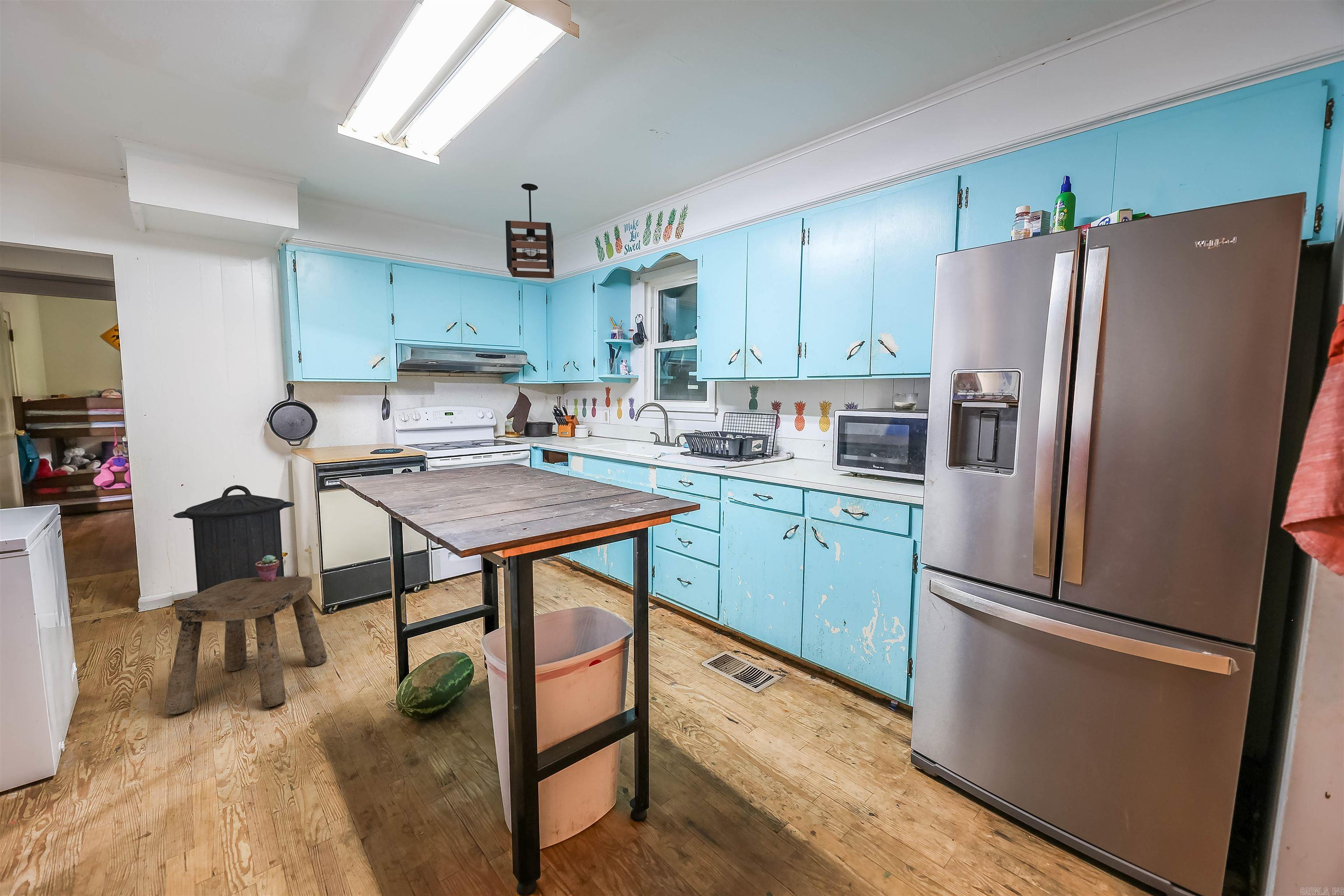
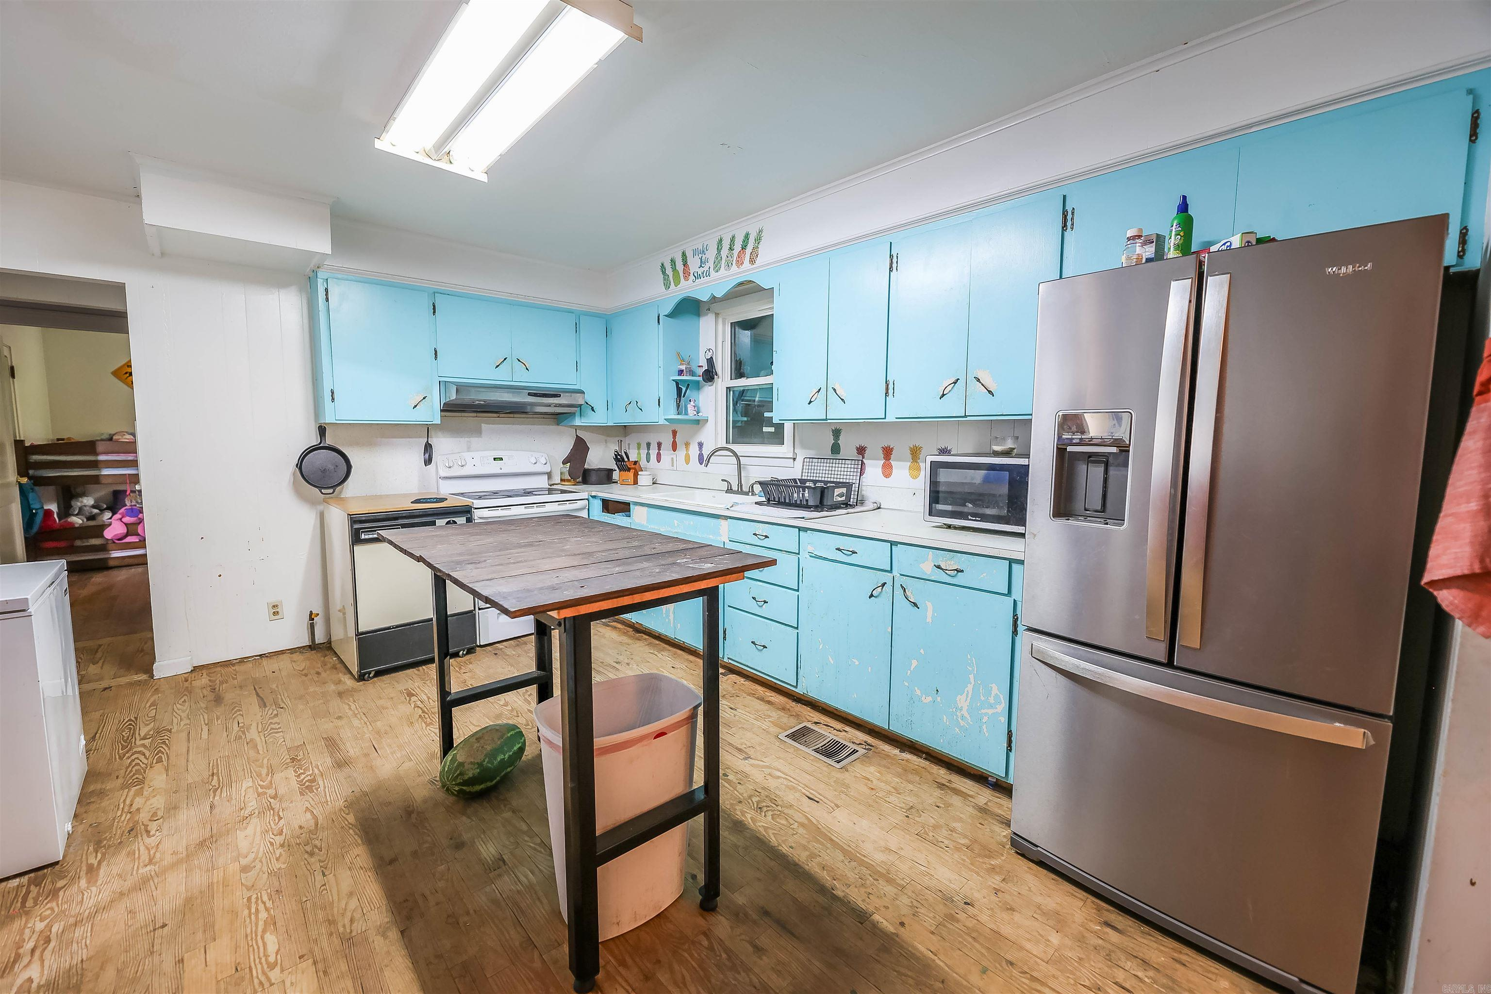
- stool [164,576,328,714]
- trash can [173,485,295,594]
- pendant light [505,183,554,279]
- potted succulent [255,555,279,581]
